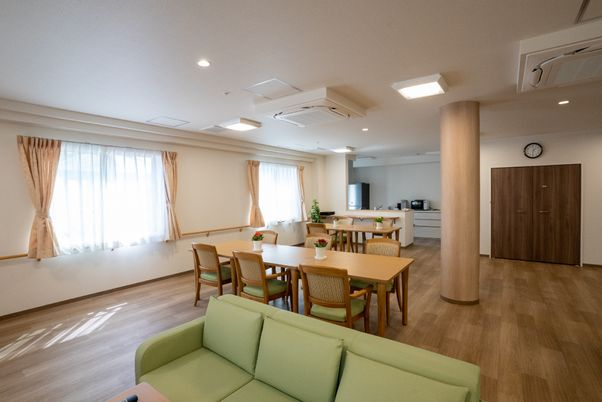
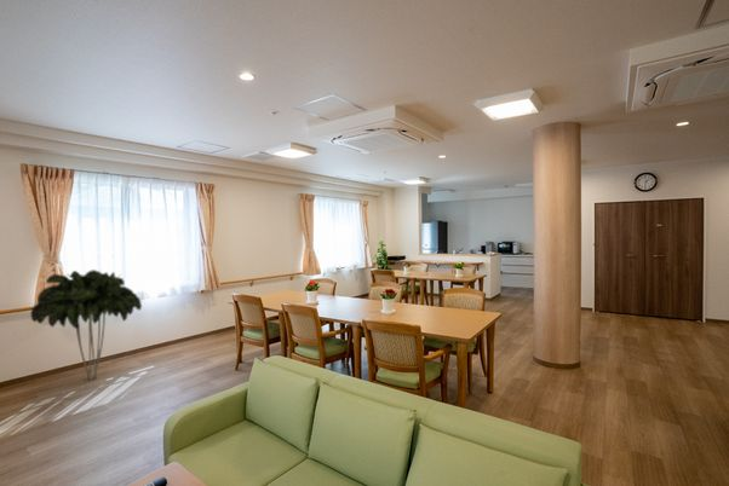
+ indoor plant [29,268,143,381]
